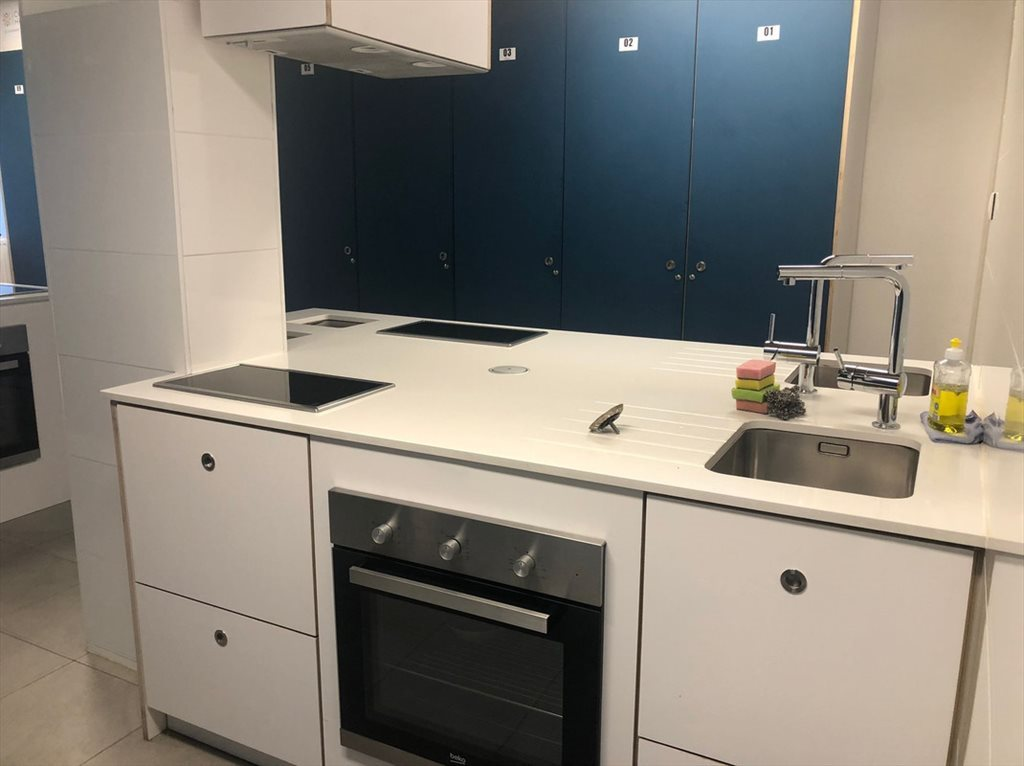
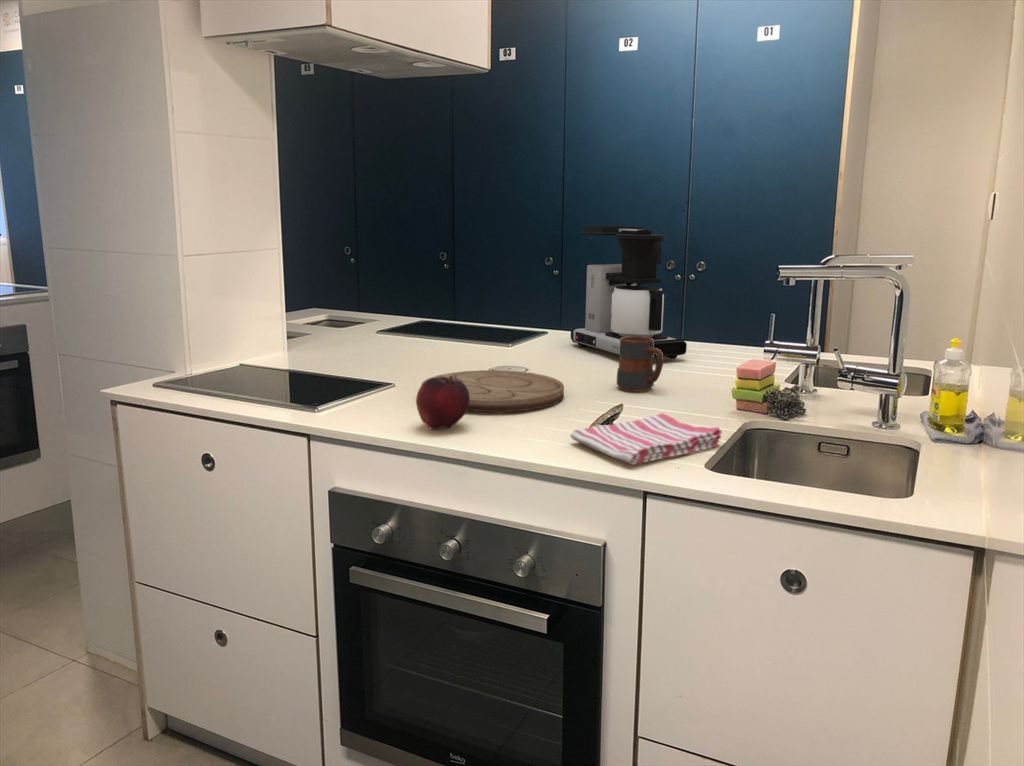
+ cutting board [420,369,565,413]
+ fruit [415,376,470,430]
+ dish towel [569,412,723,466]
+ coffee maker [570,225,688,360]
+ mug [616,336,664,393]
